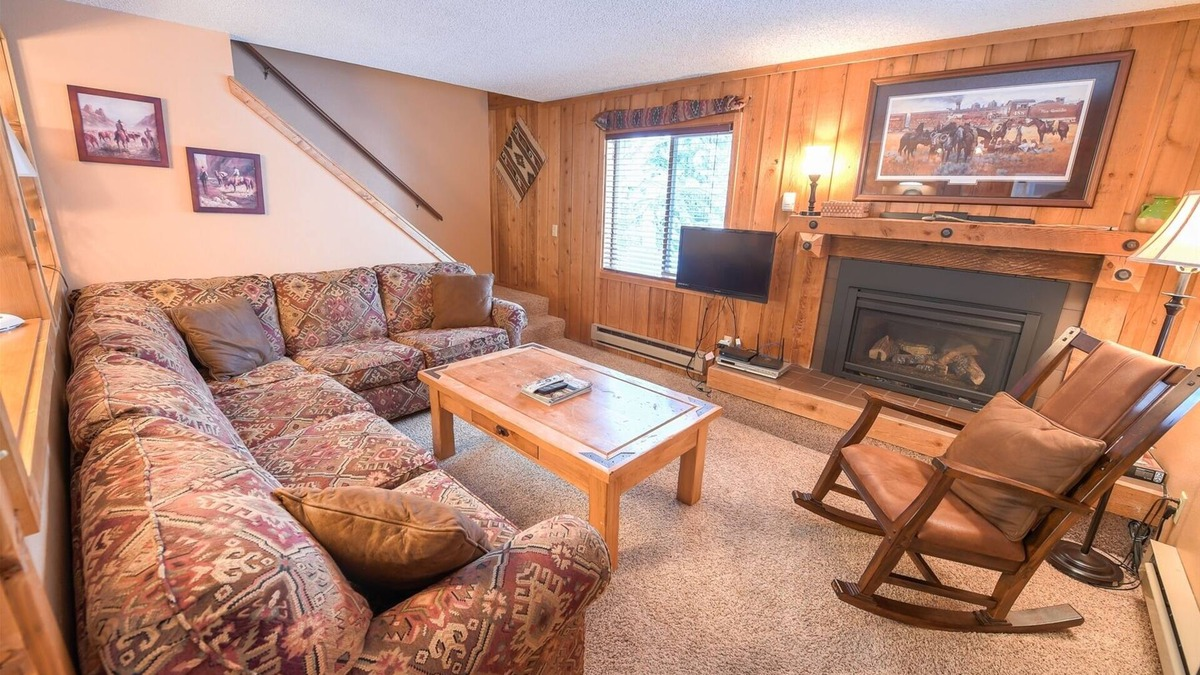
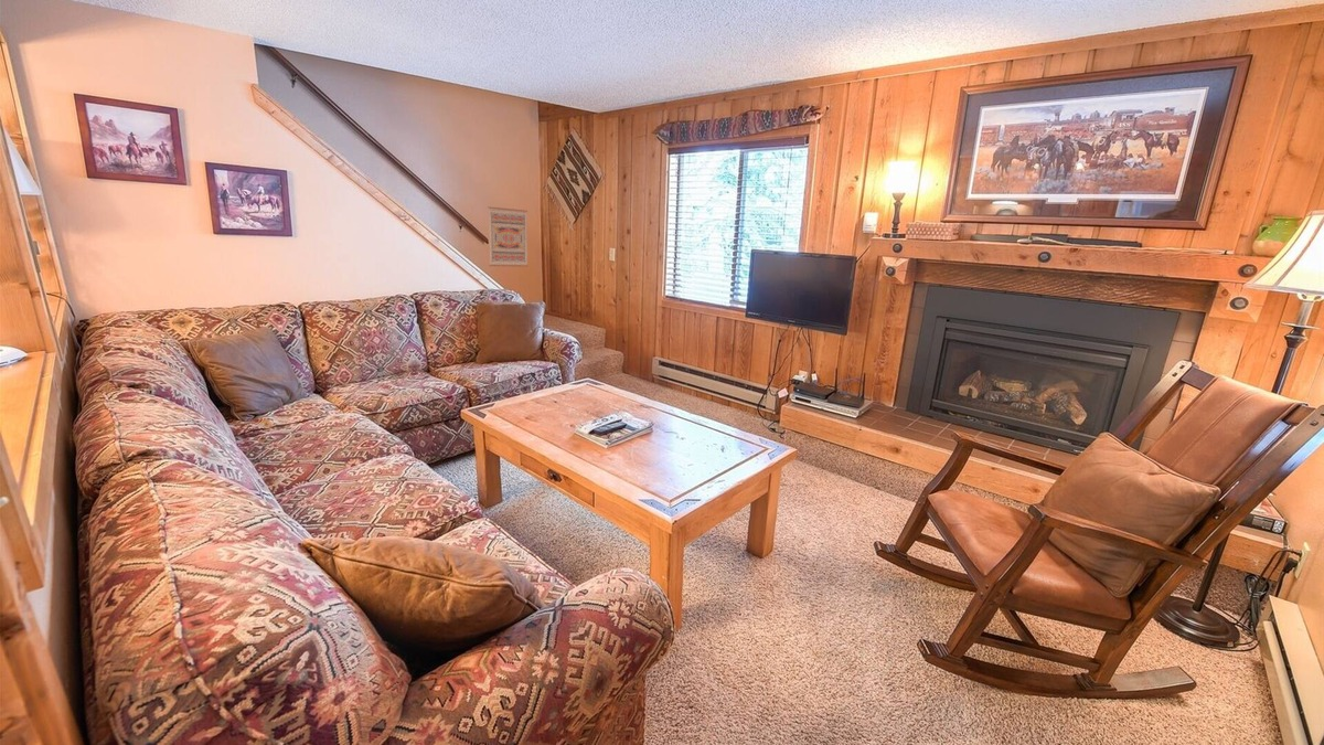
+ wall art [487,205,528,267]
